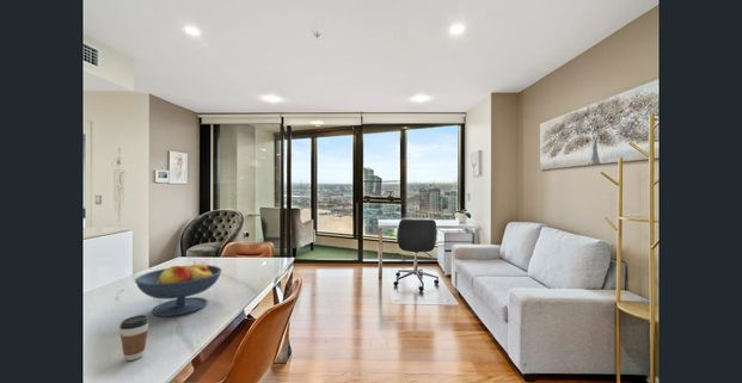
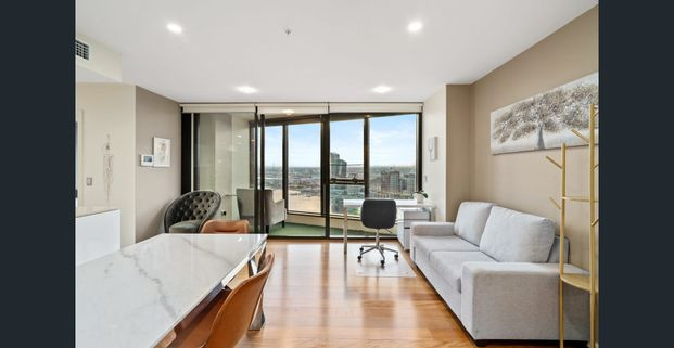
- fruit bowl [134,260,223,317]
- coffee cup [118,314,151,362]
